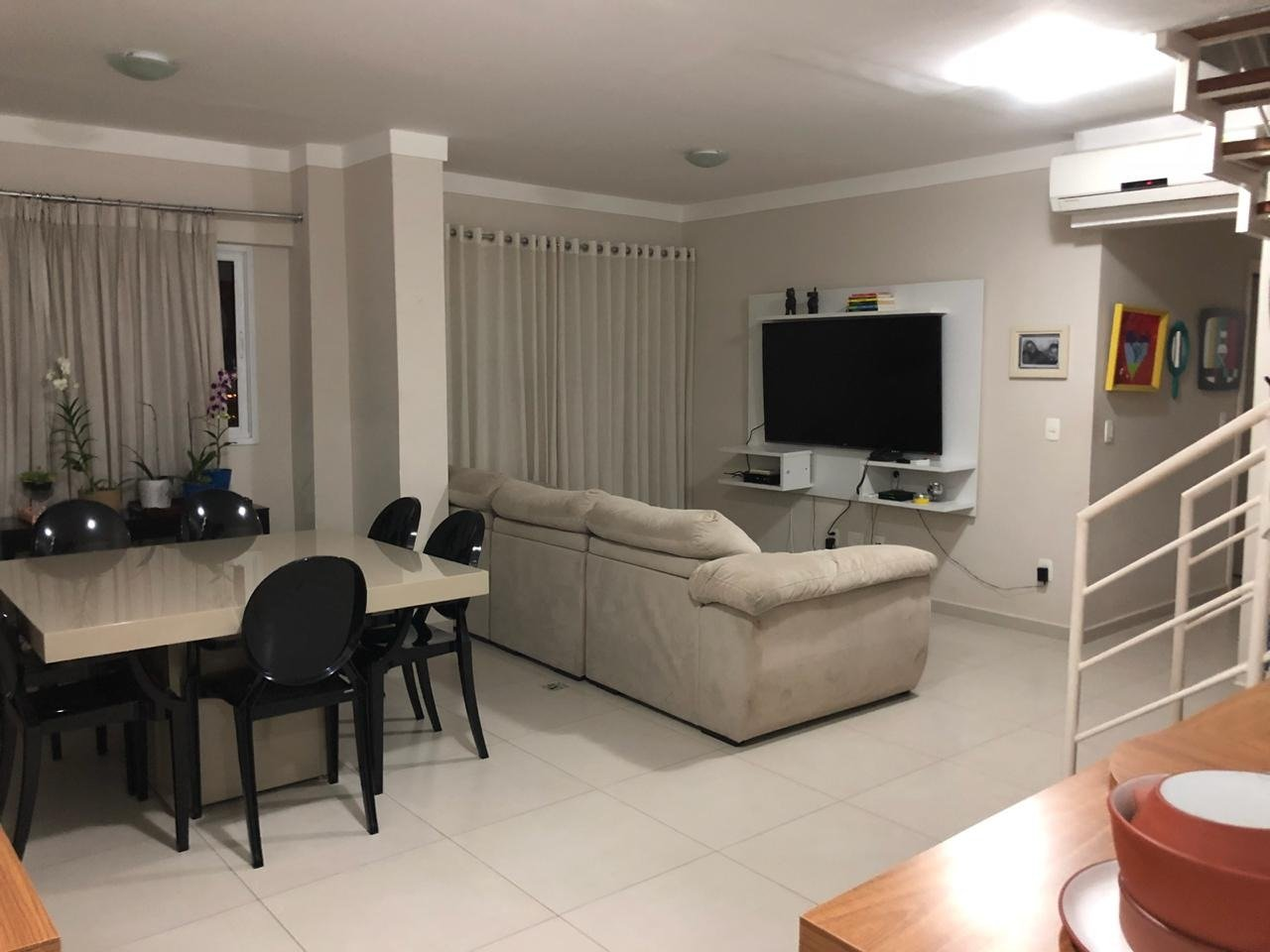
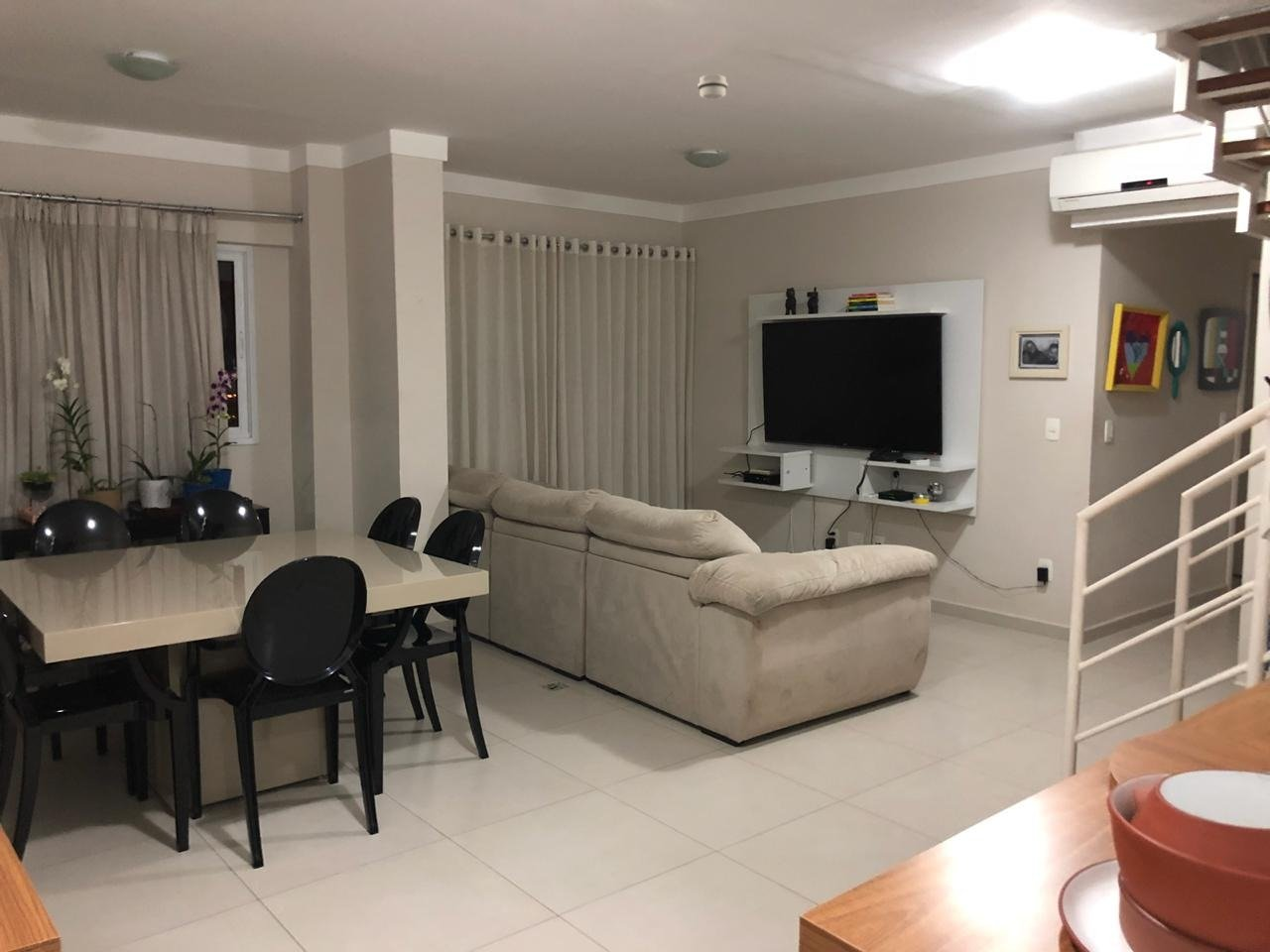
+ smoke detector [697,73,729,100]
